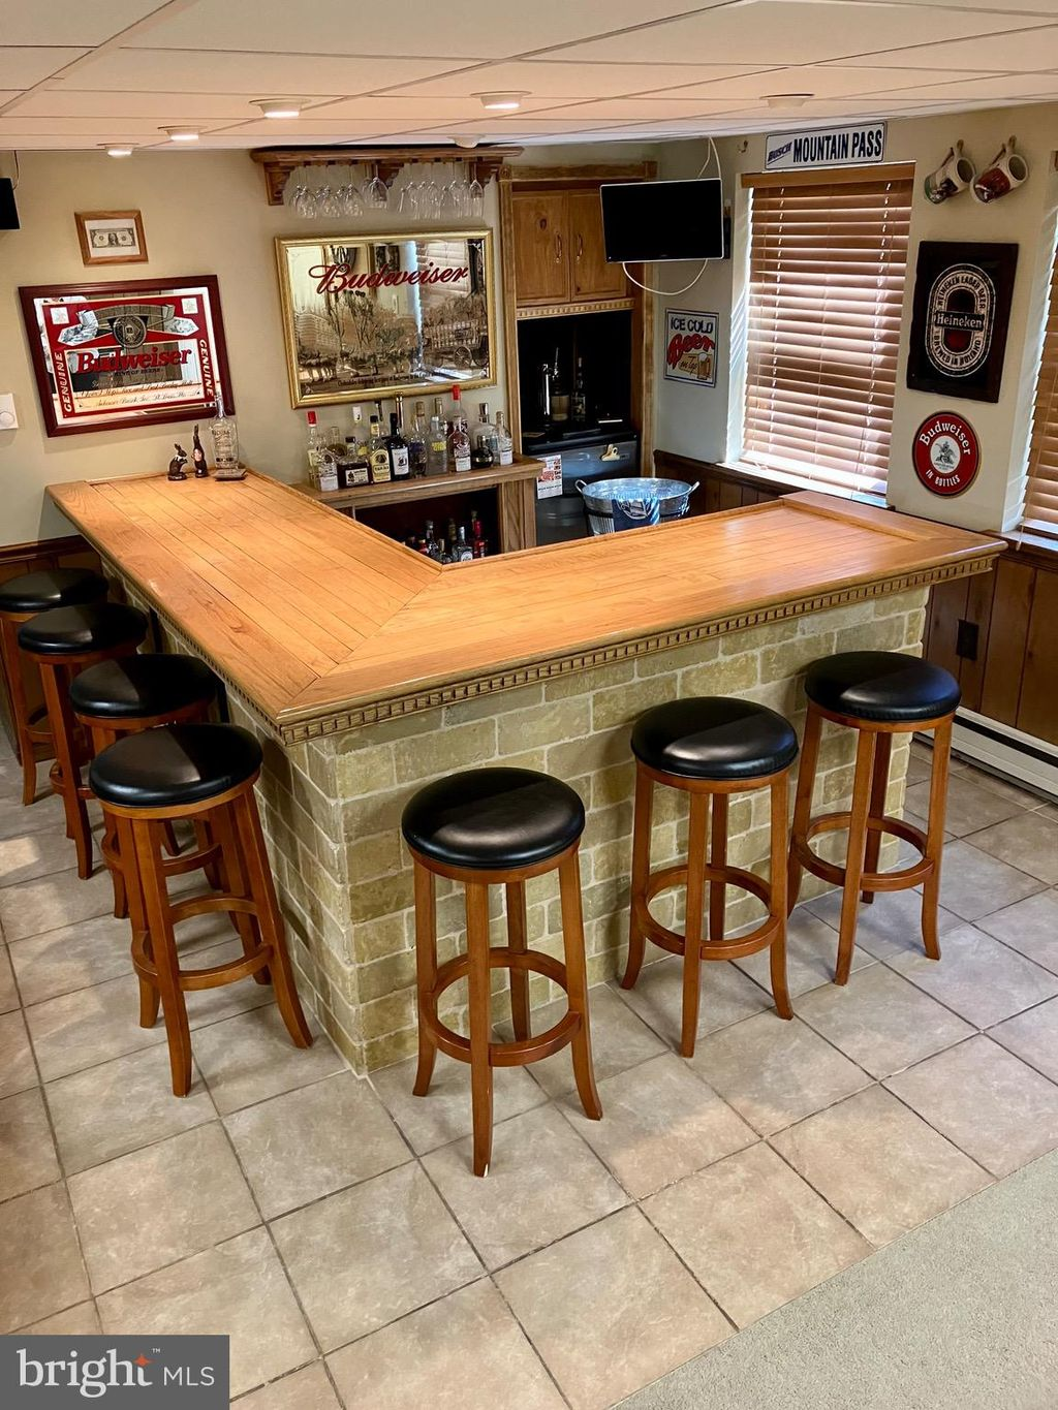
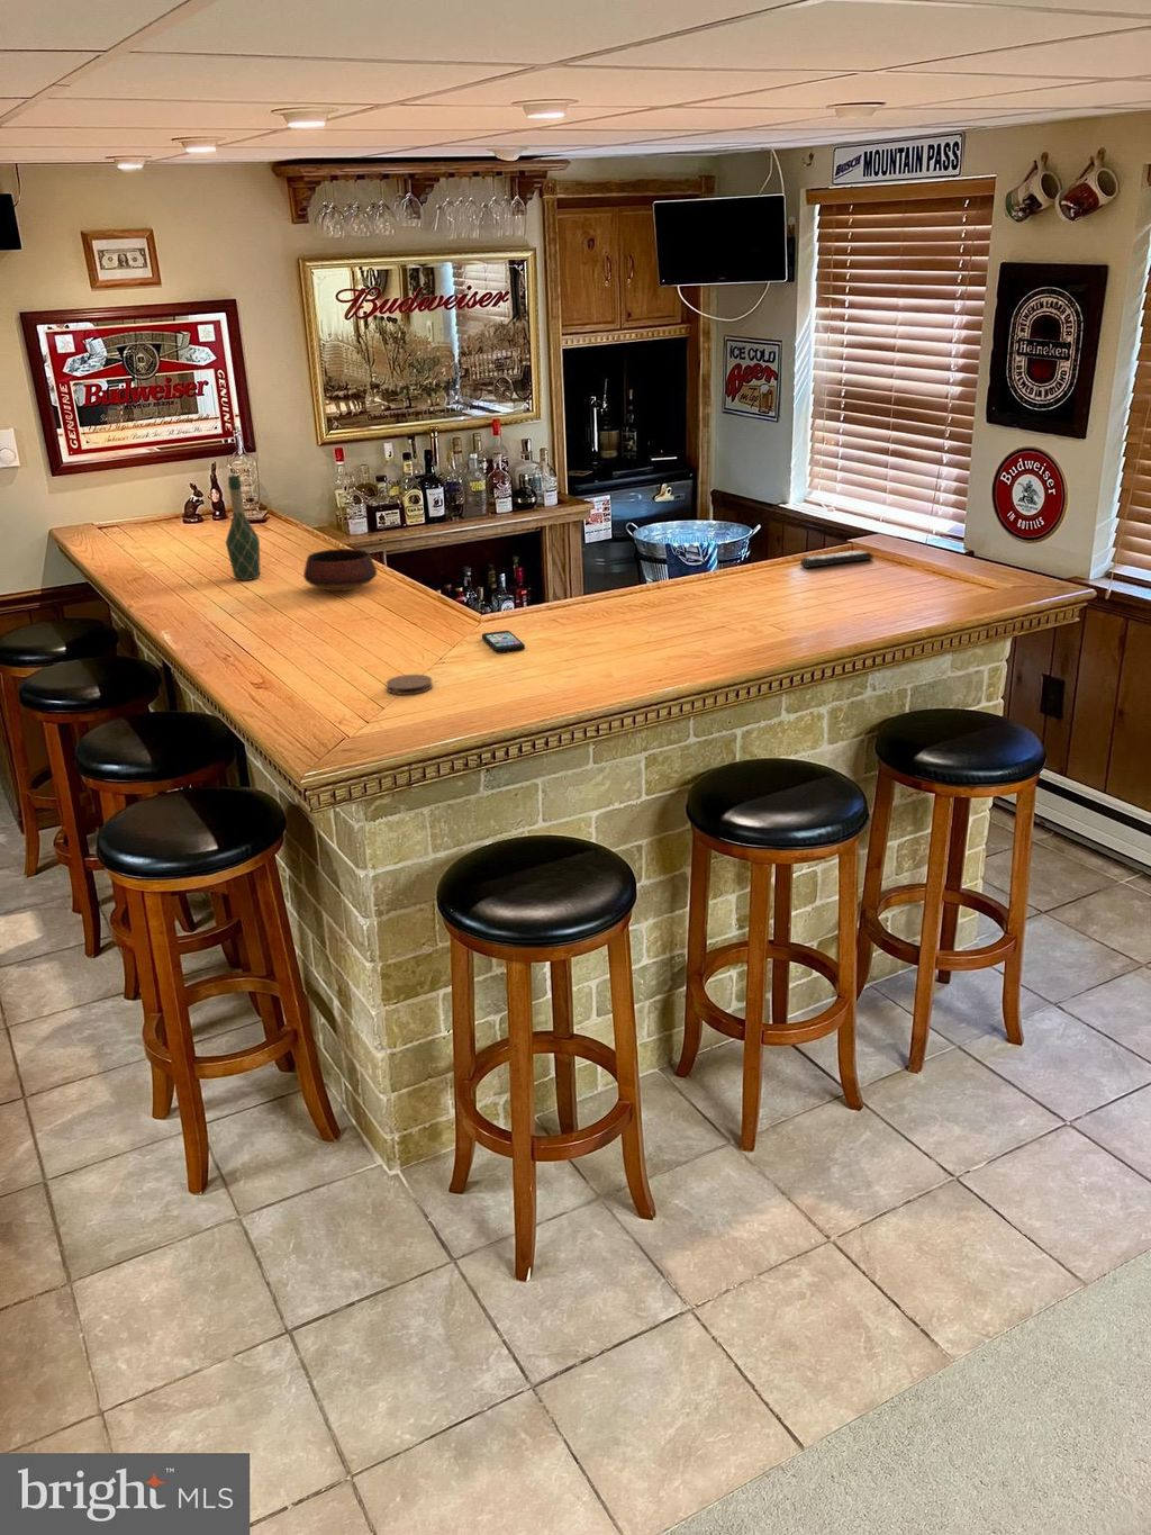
+ coaster [384,674,434,696]
+ bowl [302,548,377,592]
+ smartphone [481,630,526,653]
+ remote control [799,549,874,569]
+ wine bottle [225,474,261,582]
